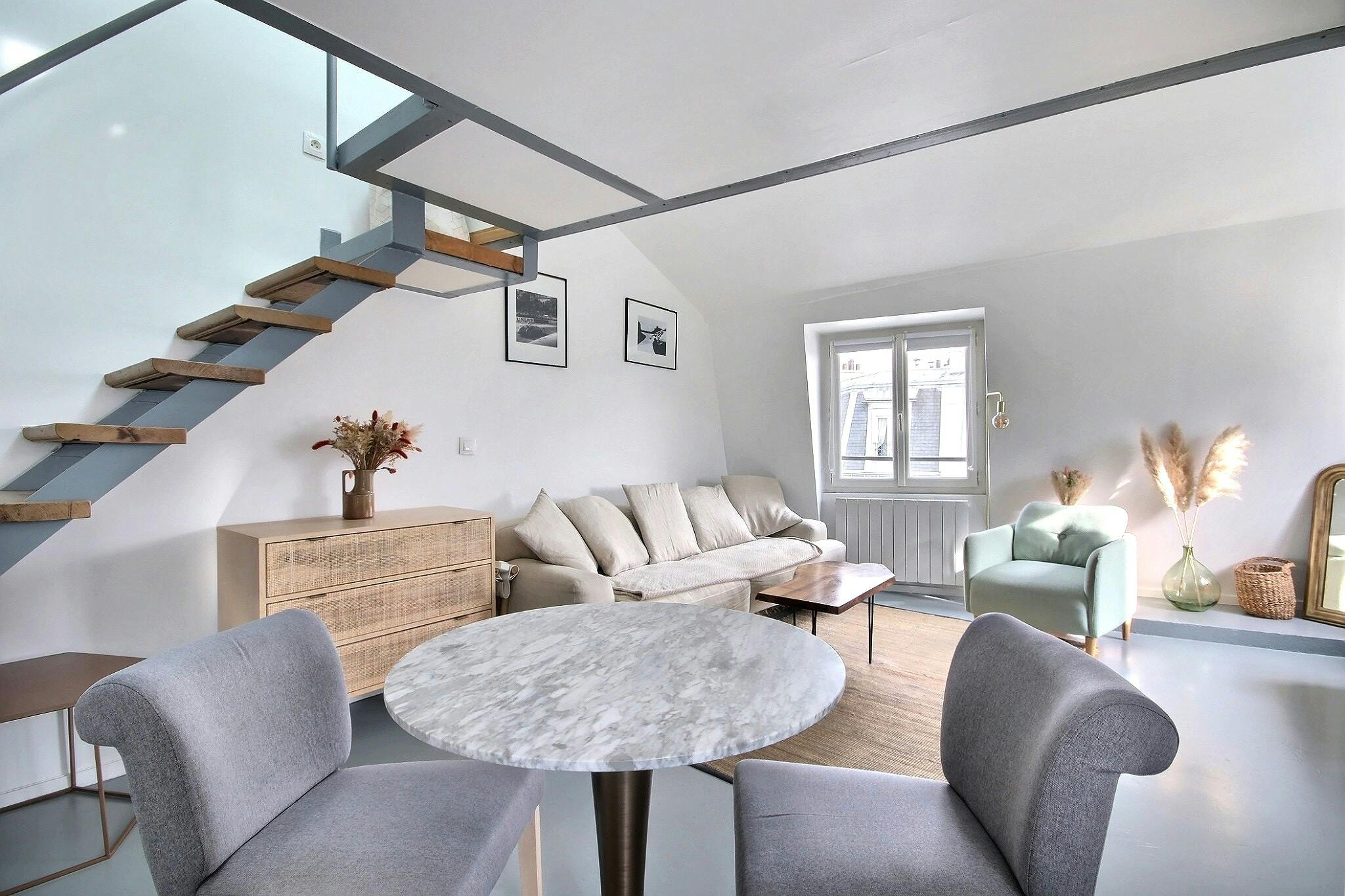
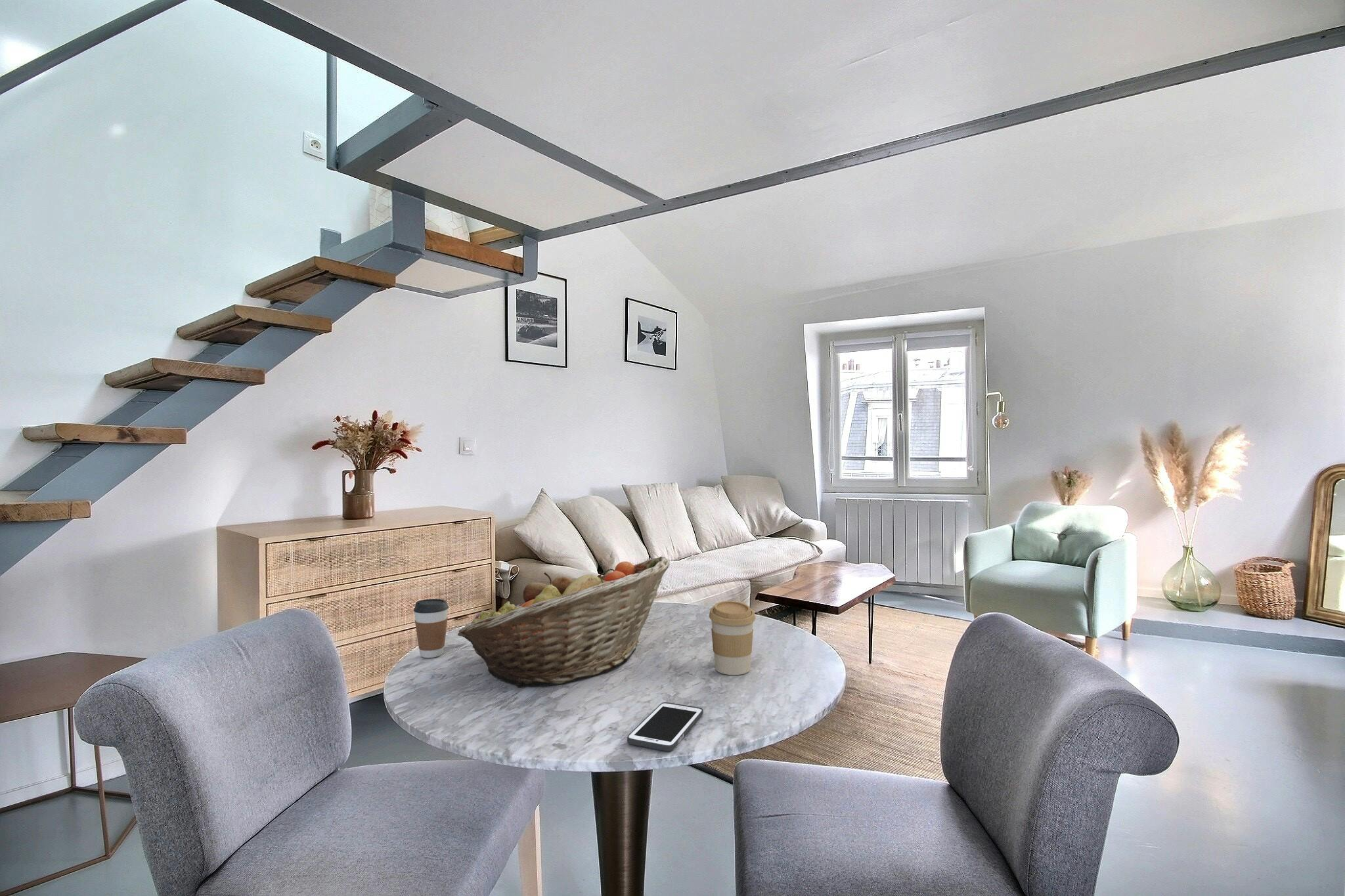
+ coffee cup [413,598,449,658]
+ cell phone [627,702,704,752]
+ coffee cup [709,600,756,675]
+ fruit basket [457,556,671,688]
